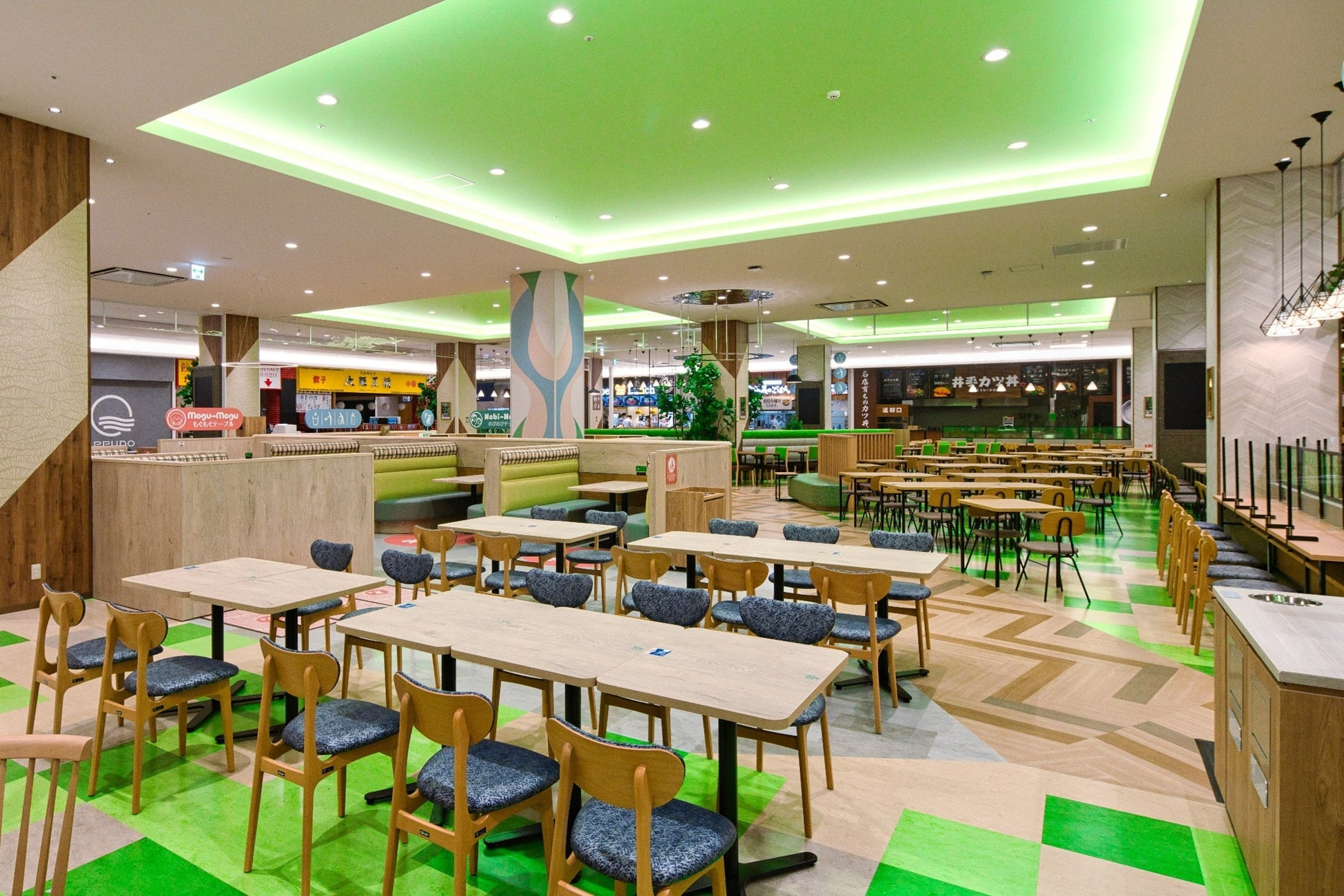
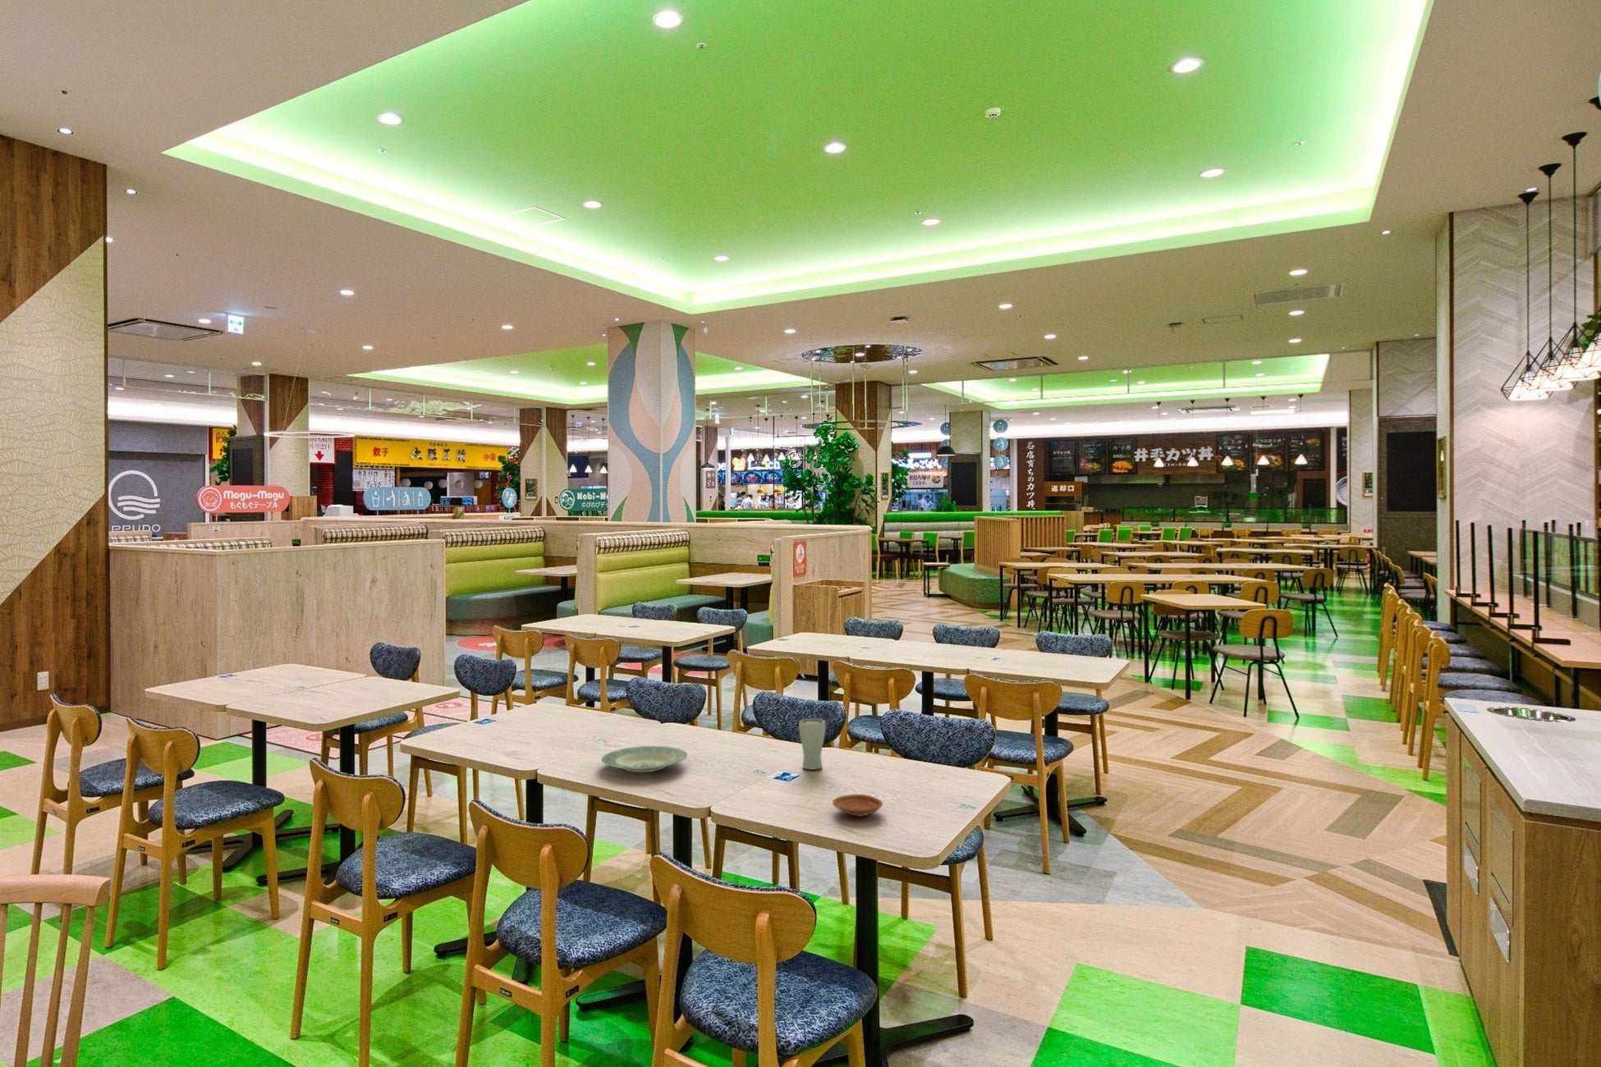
+ plate [831,793,884,817]
+ plate [600,745,689,773]
+ drinking glass [798,717,827,770]
